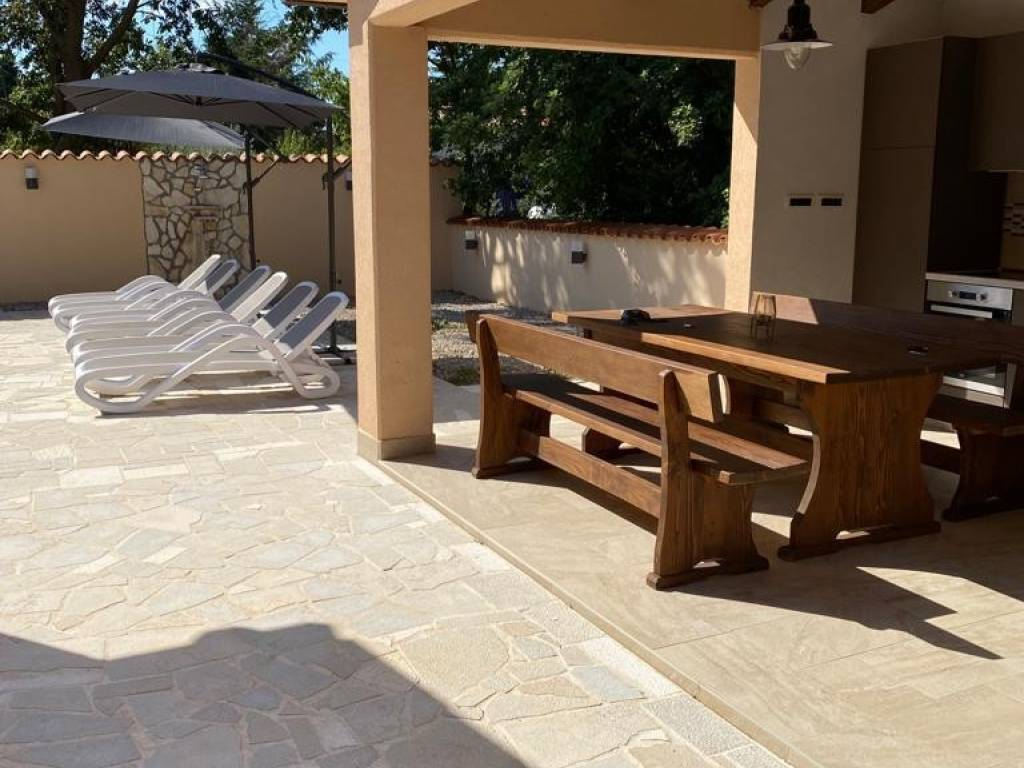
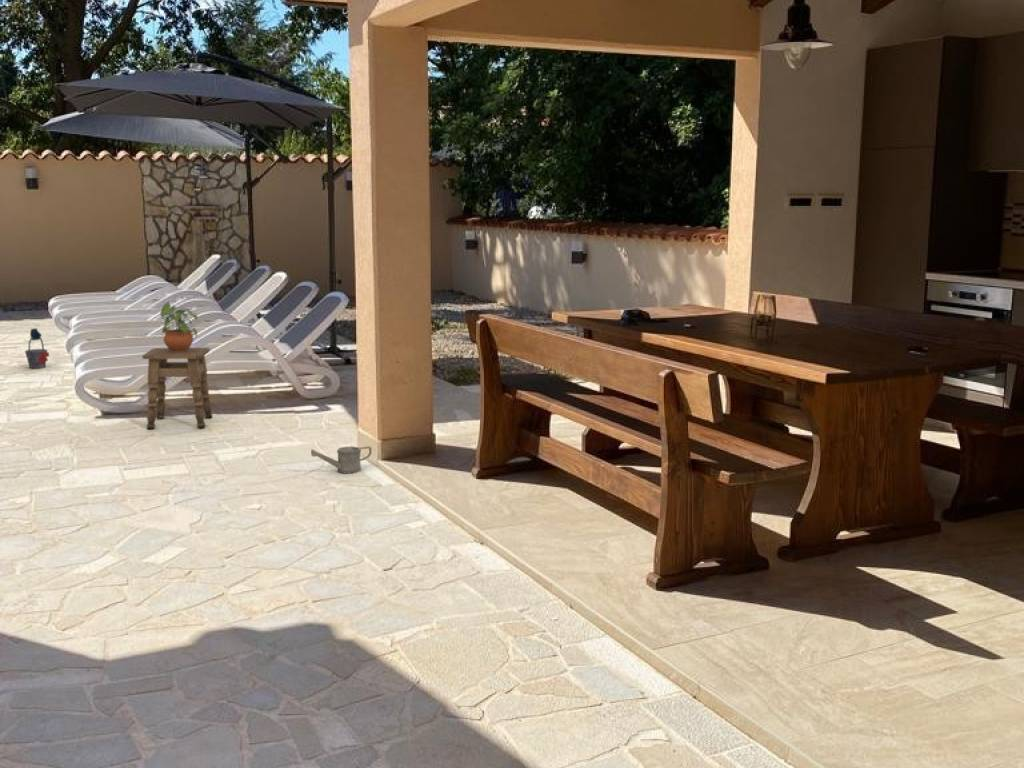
+ side table [141,347,214,430]
+ watering can [310,446,372,475]
+ potted plant [159,301,199,352]
+ bucket [24,327,50,369]
